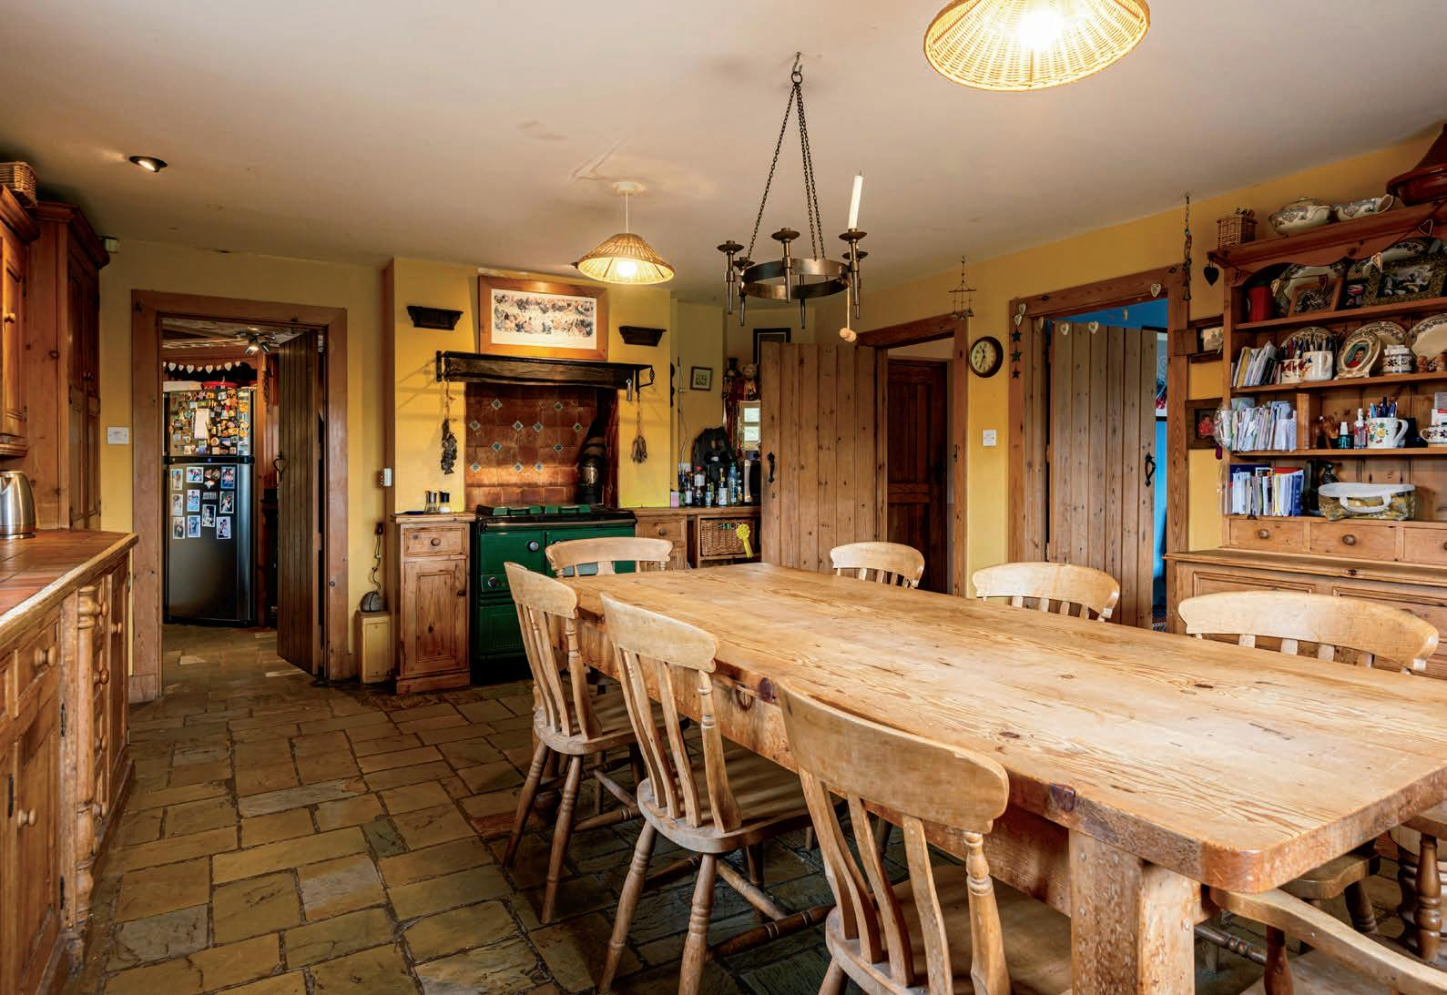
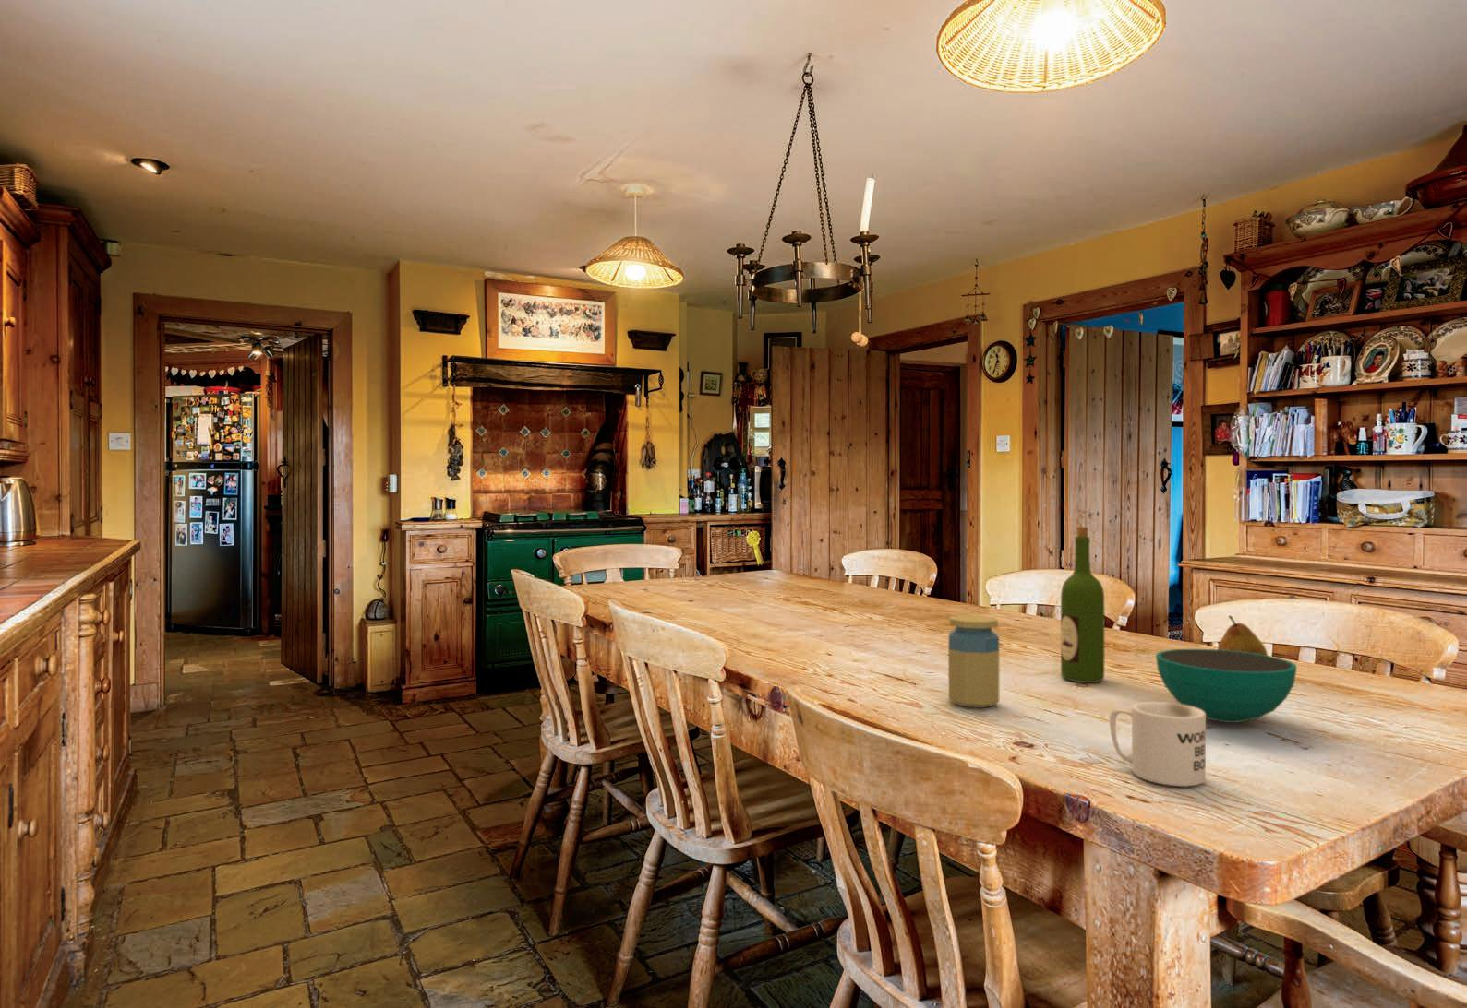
+ jar [948,614,1000,708]
+ wine bottle [1060,526,1105,684]
+ fruit [1217,614,1269,656]
+ bowl [1155,648,1298,724]
+ mug [1109,701,1206,787]
